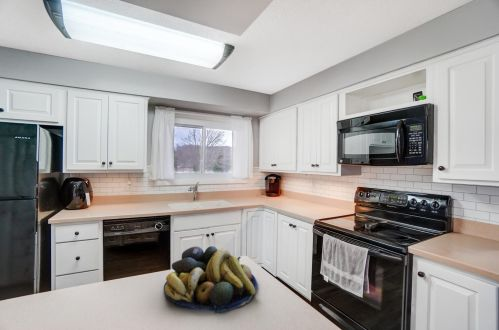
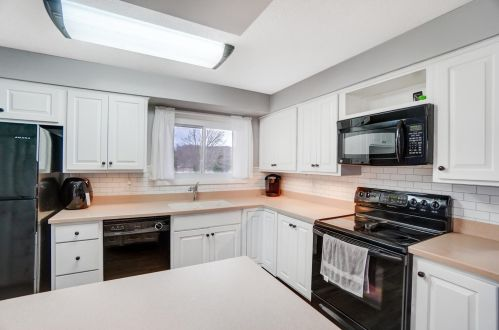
- fruit bowl [163,245,258,315]
